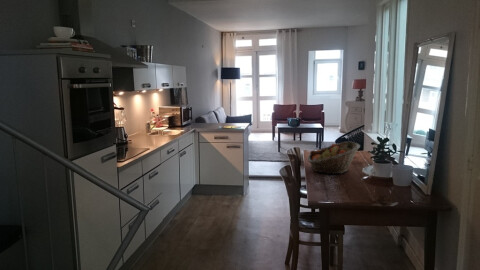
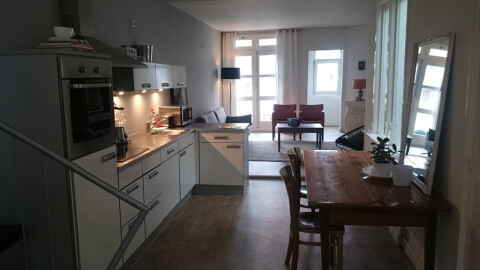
- fruit basket [307,141,361,175]
